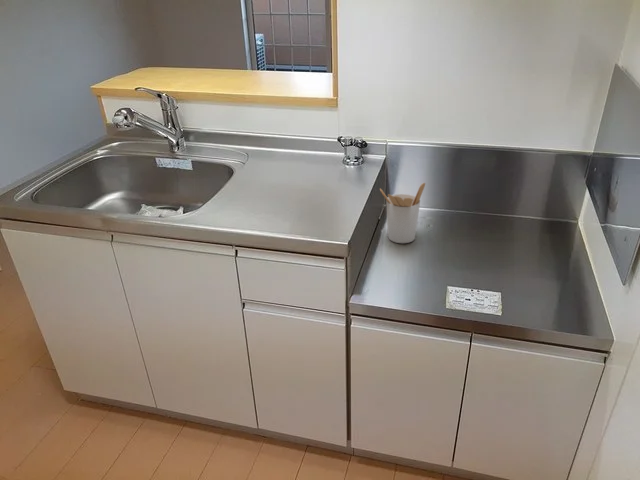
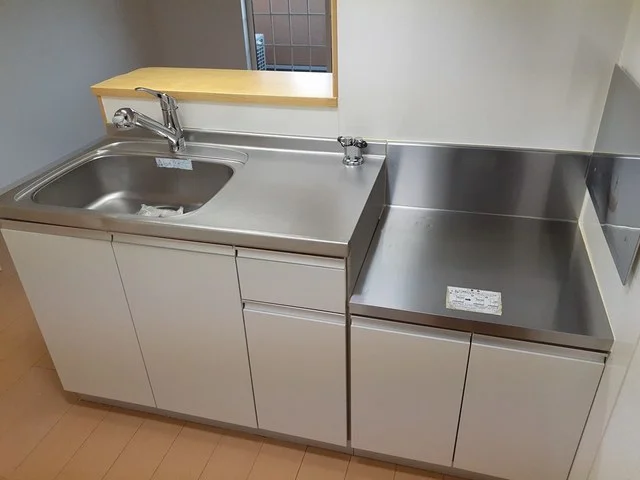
- utensil holder [379,182,426,244]
